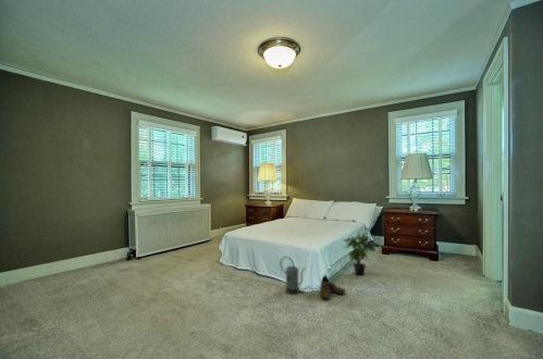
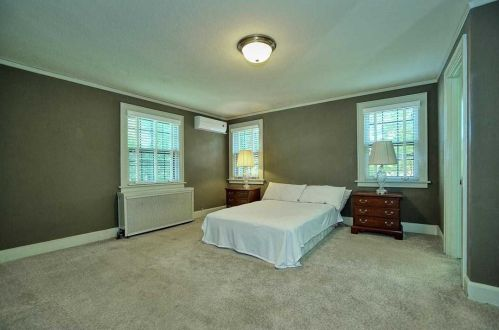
- shoe [319,274,346,300]
- potted plant [341,231,377,276]
- watering can [280,256,306,295]
